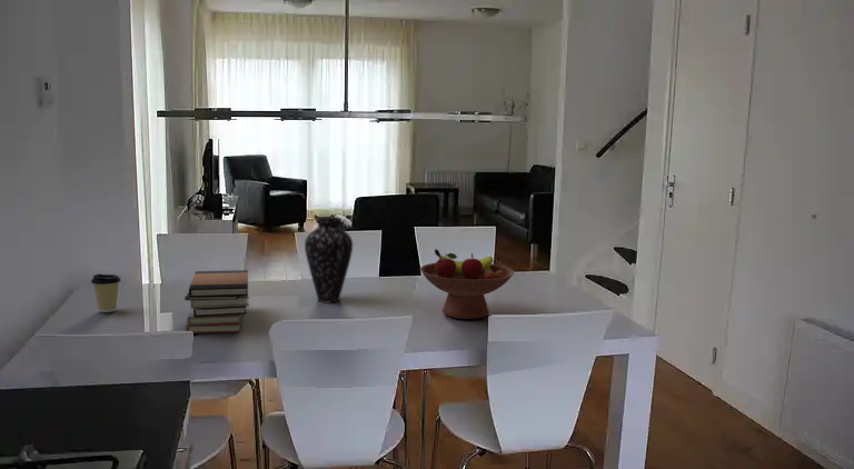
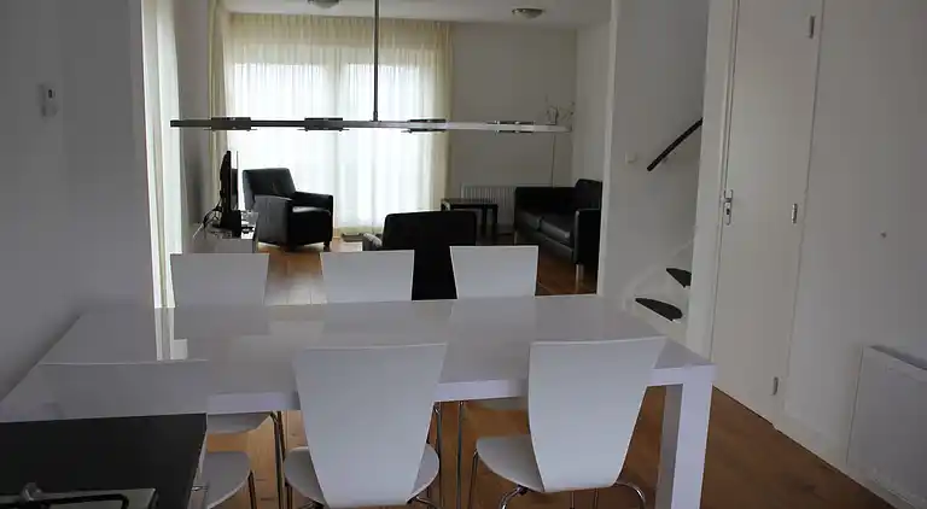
- book stack [183,269,250,335]
- vase [304,217,354,305]
- coffee cup [90,273,122,313]
- fruit bowl [419,248,515,320]
